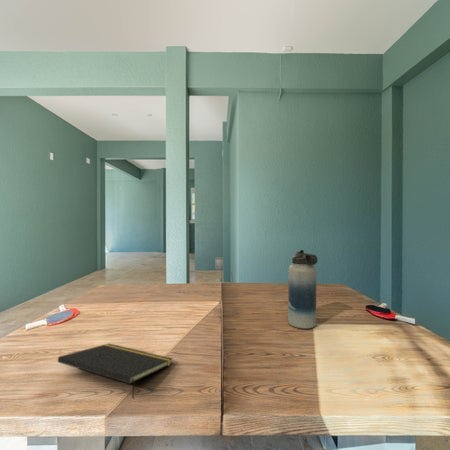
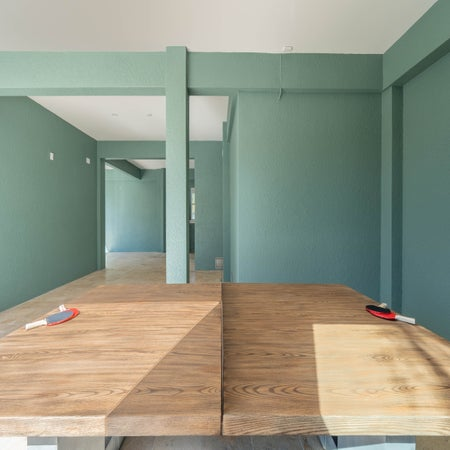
- water bottle [287,249,319,330]
- notepad [57,343,174,400]
